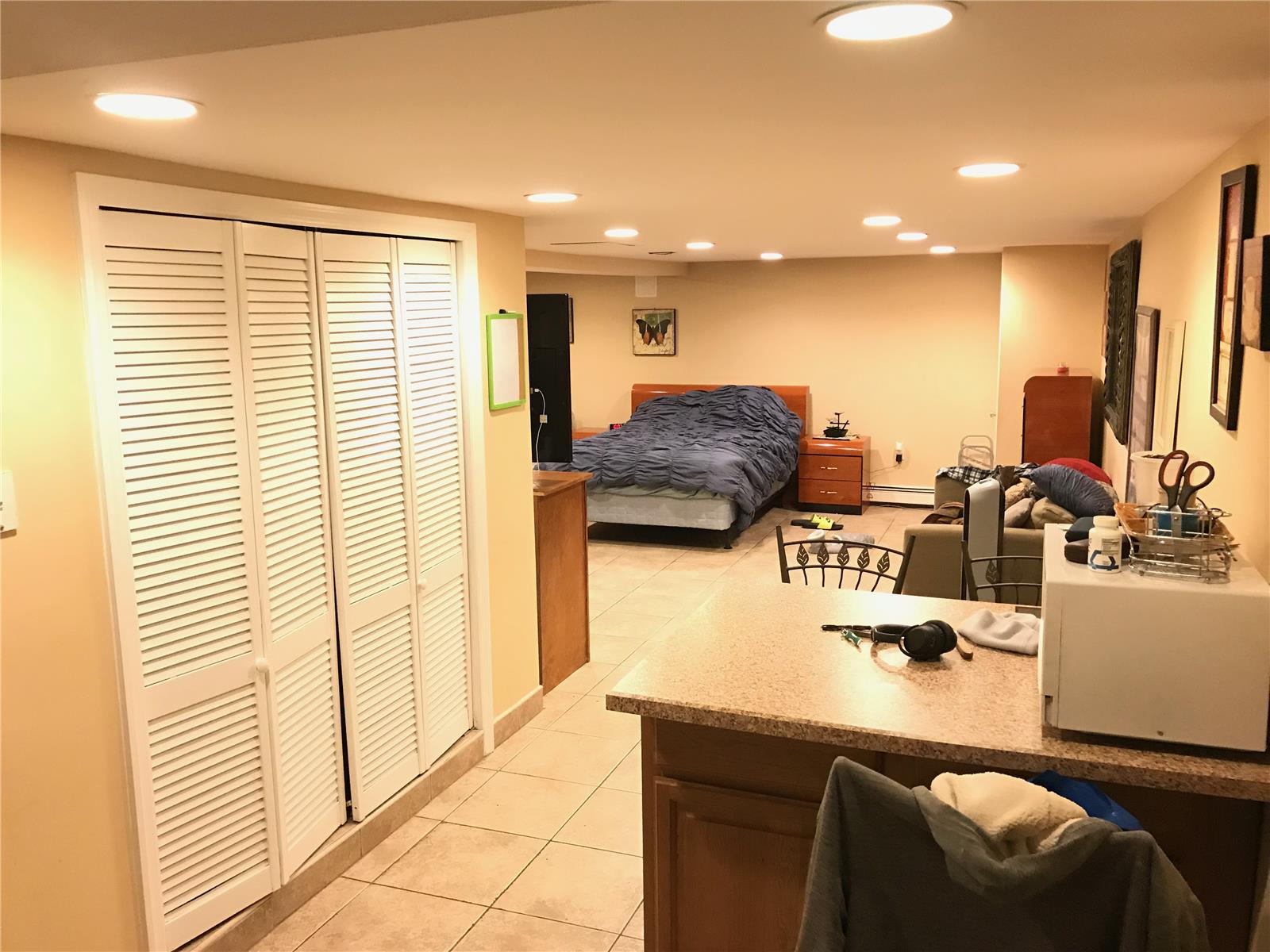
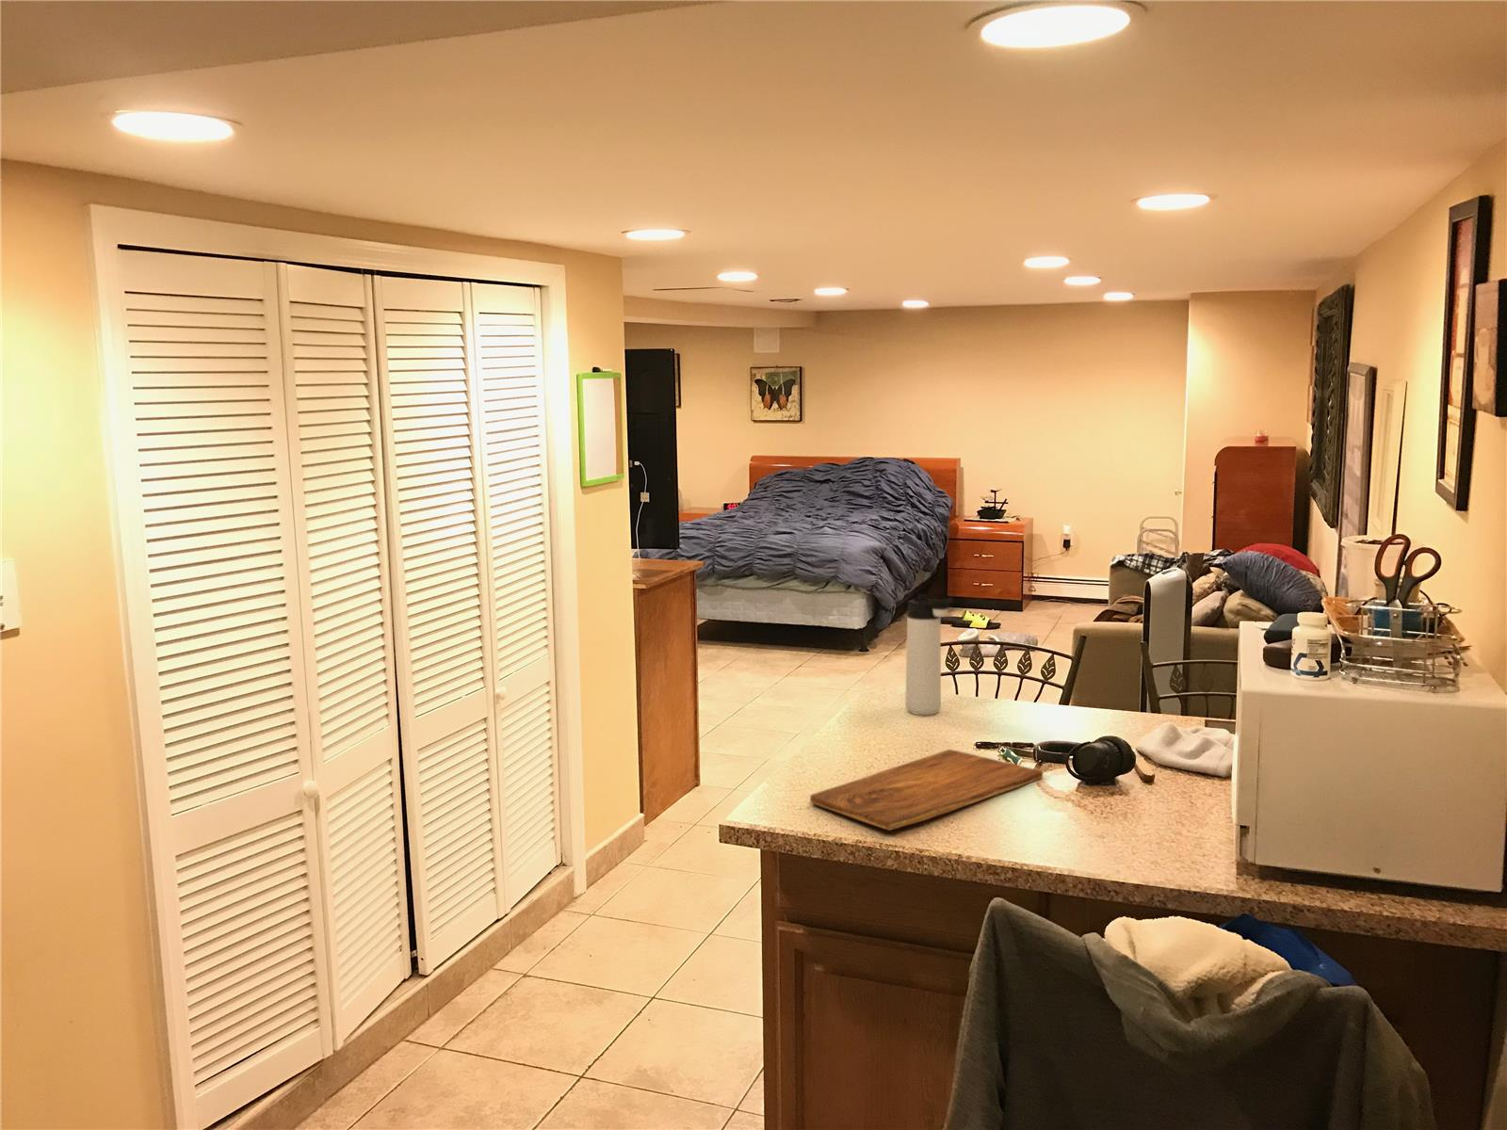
+ thermos bottle [904,593,953,716]
+ cutting board [809,749,1043,832]
